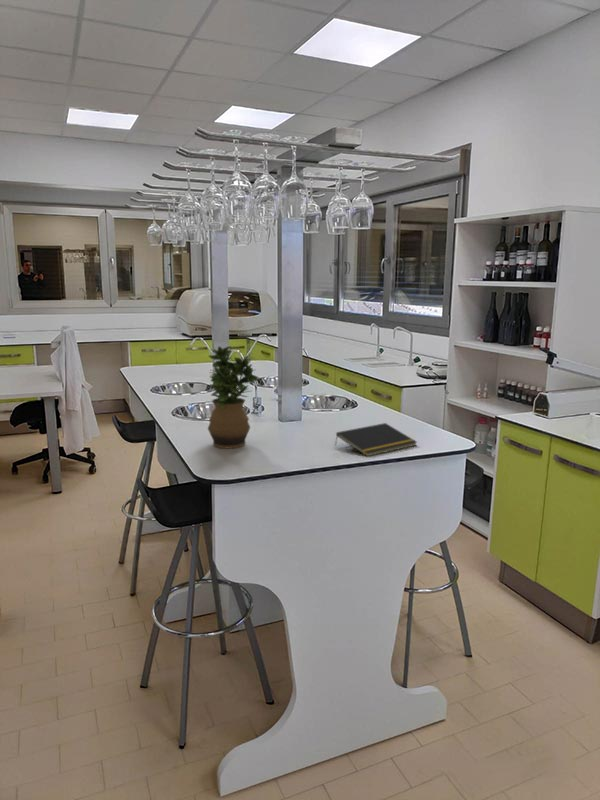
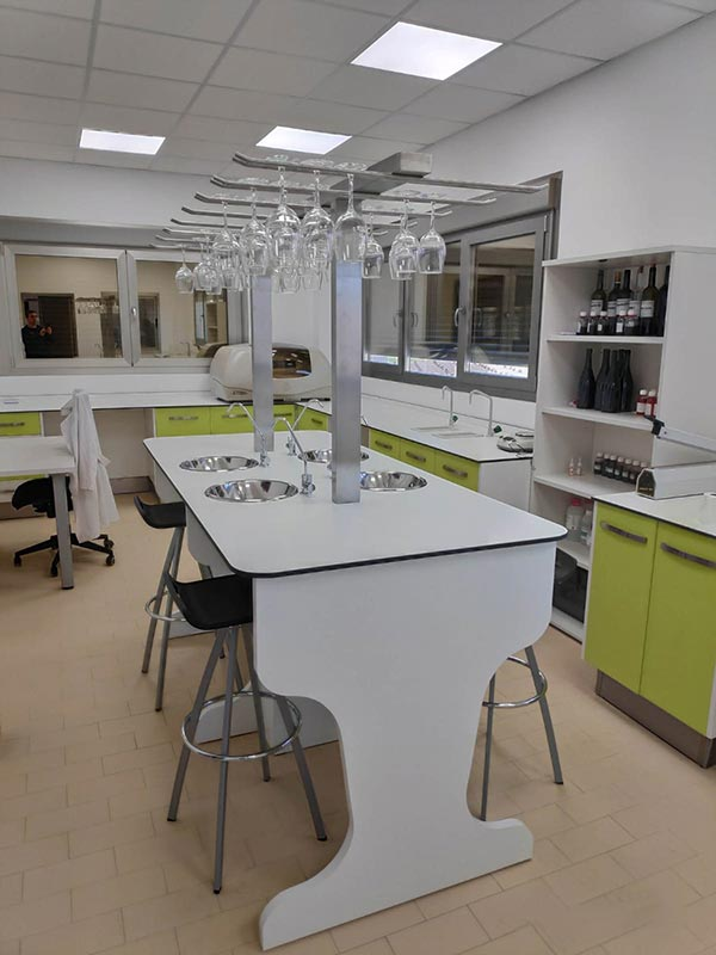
- notepad [334,422,418,457]
- potted plant [207,345,260,449]
